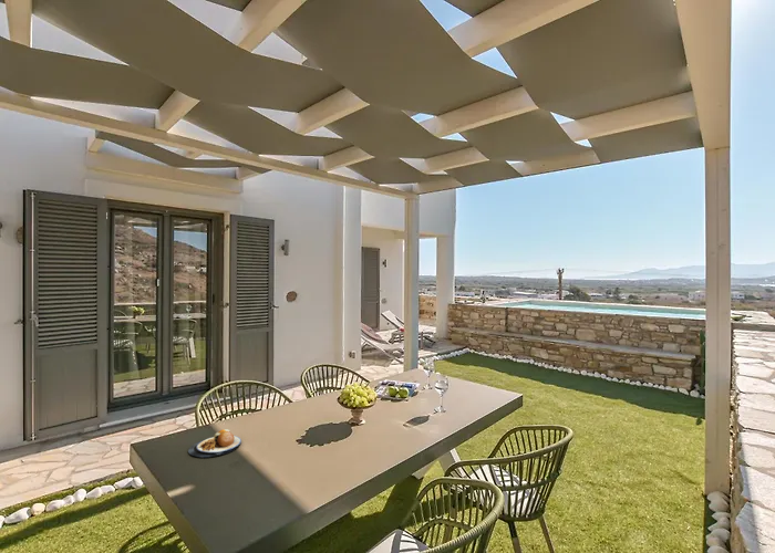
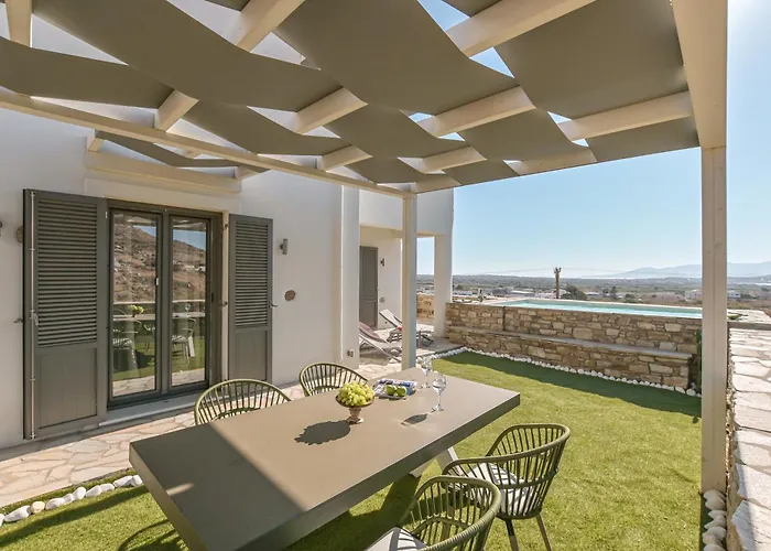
- plate [187,428,242,458]
